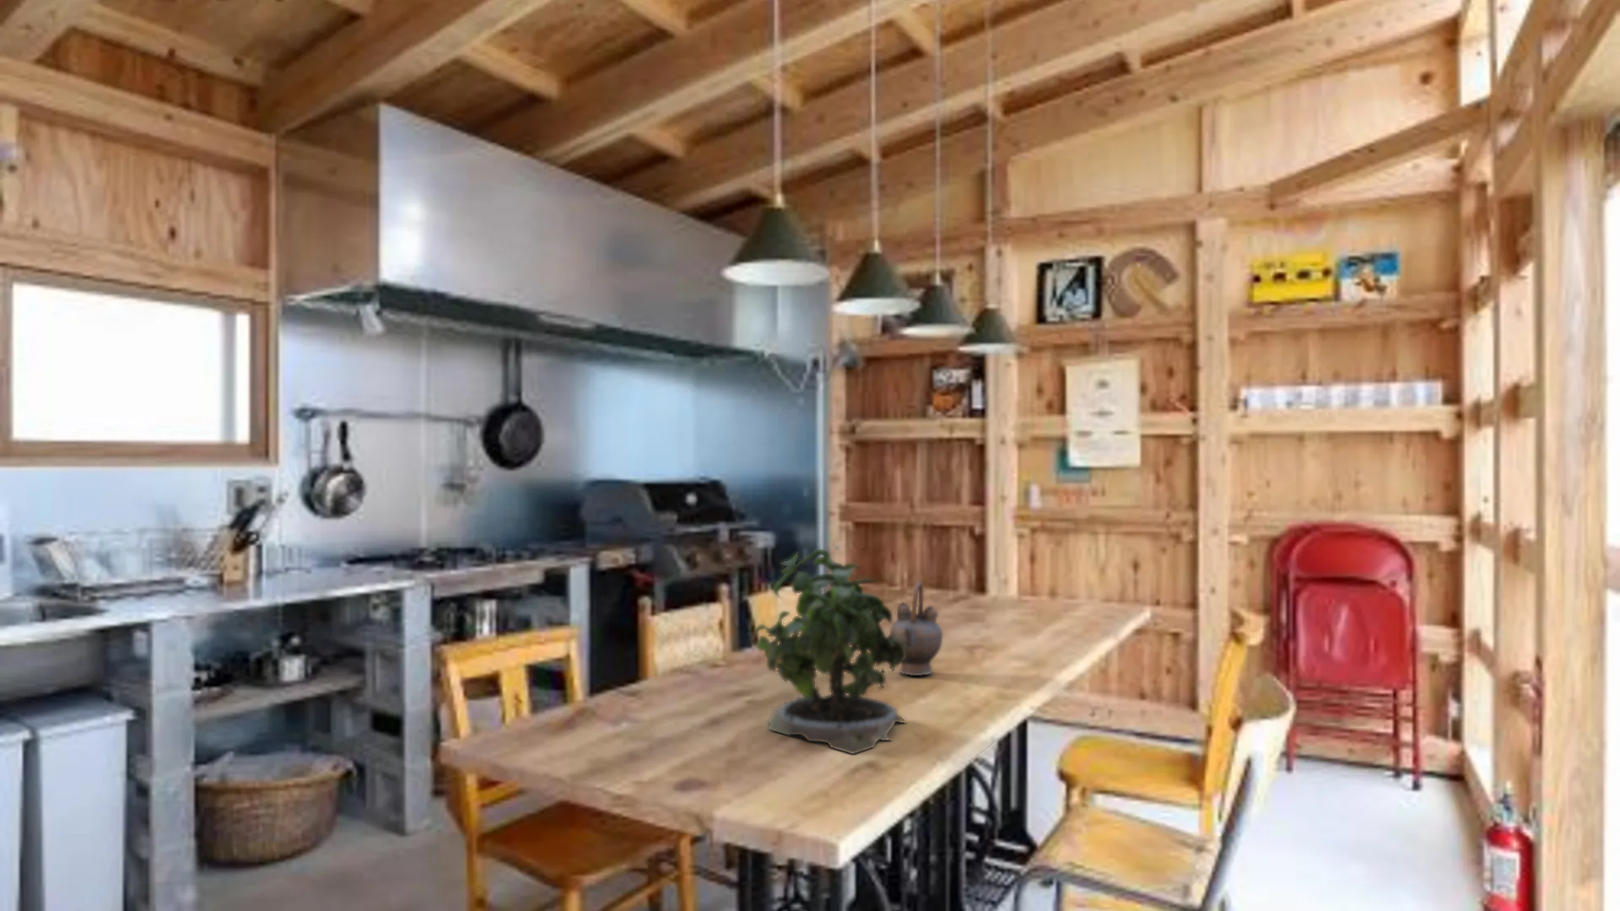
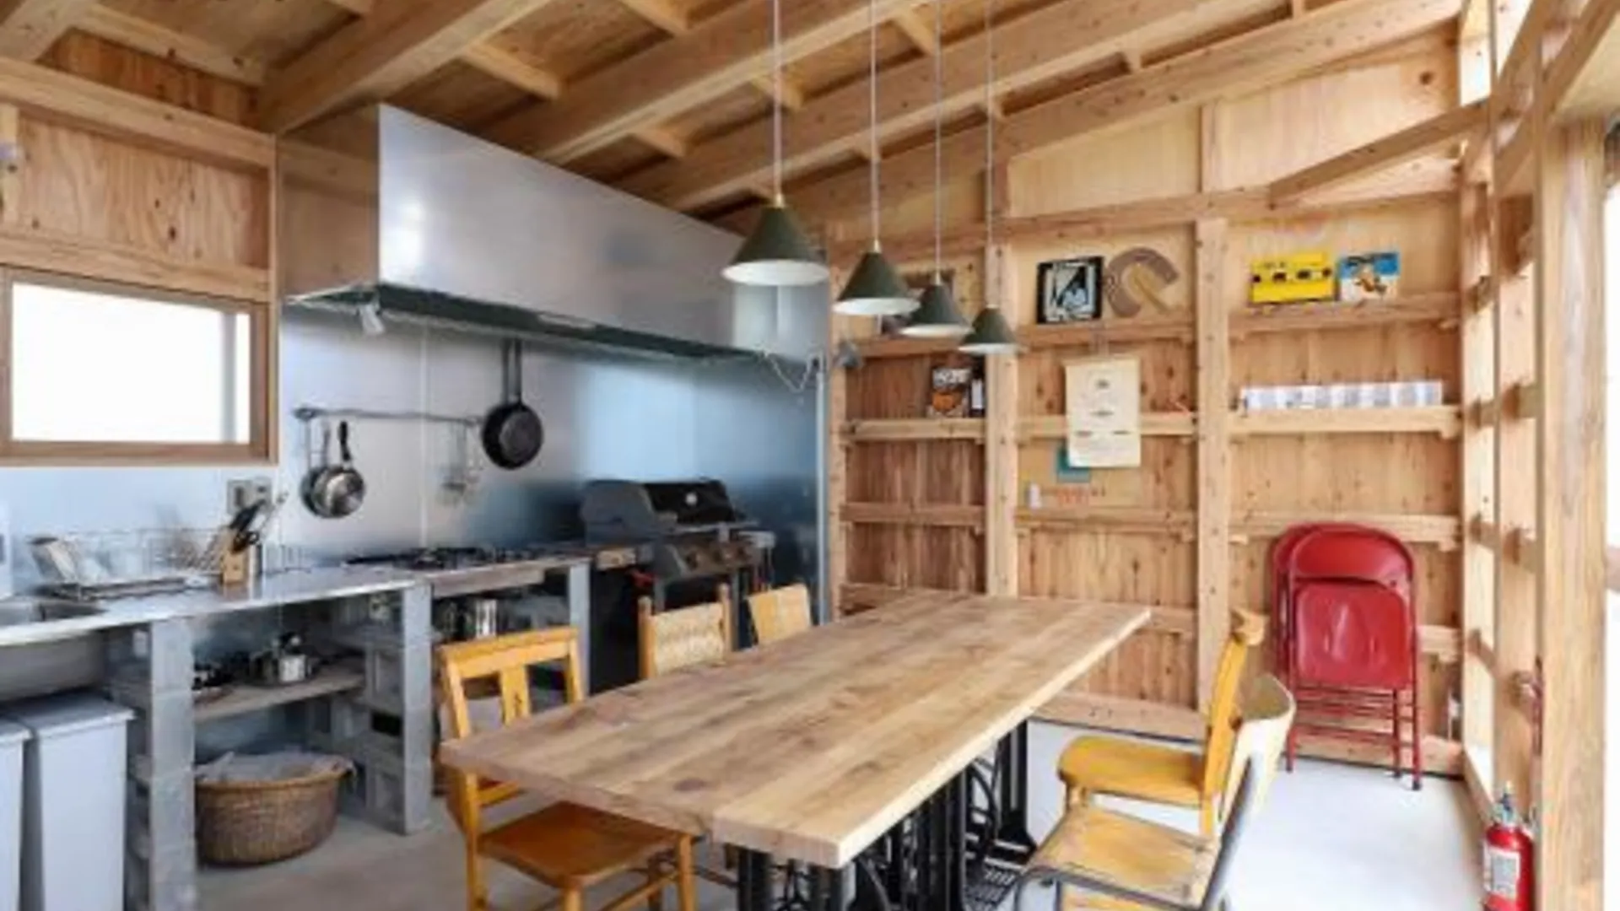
- teapot [889,581,944,676]
- potted plant [753,543,908,755]
